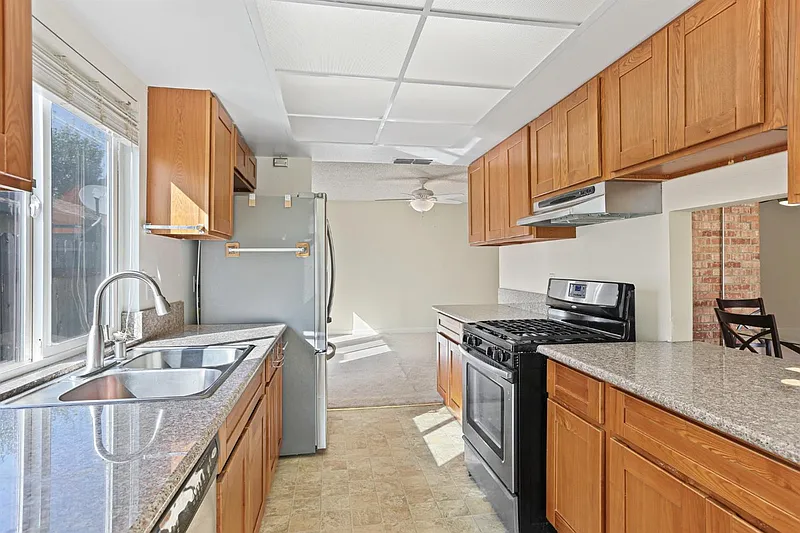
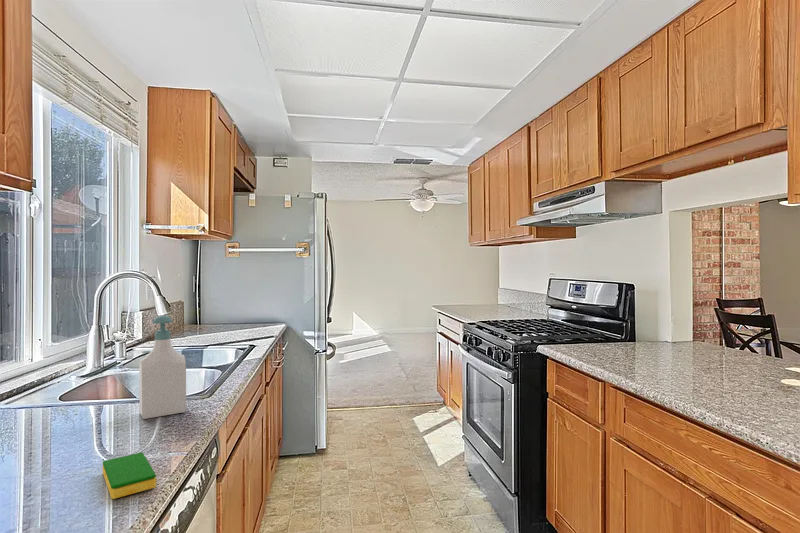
+ dish sponge [102,451,157,500]
+ soap bottle [138,315,187,420]
